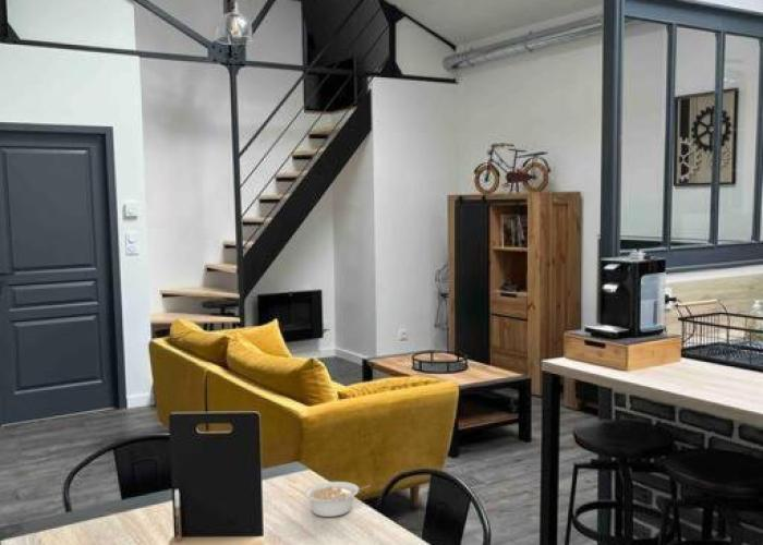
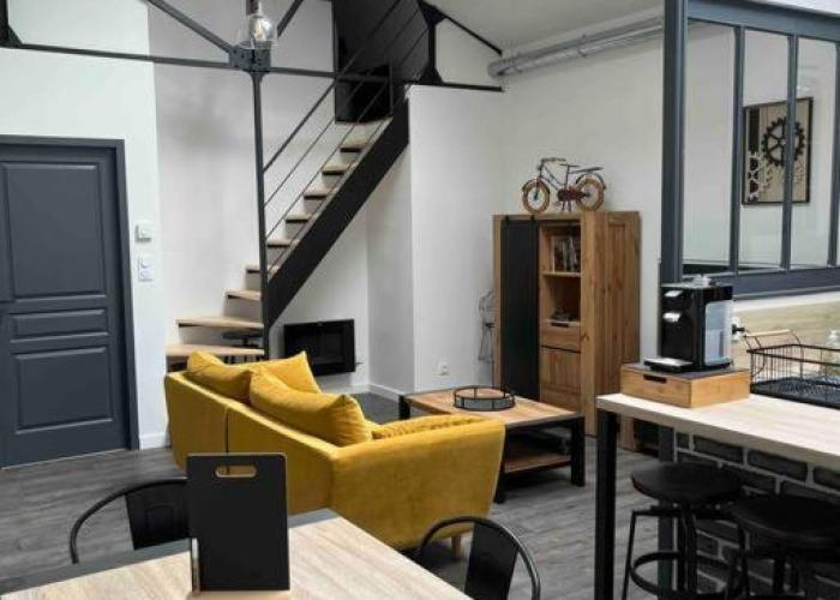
- legume [303,481,372,518]
